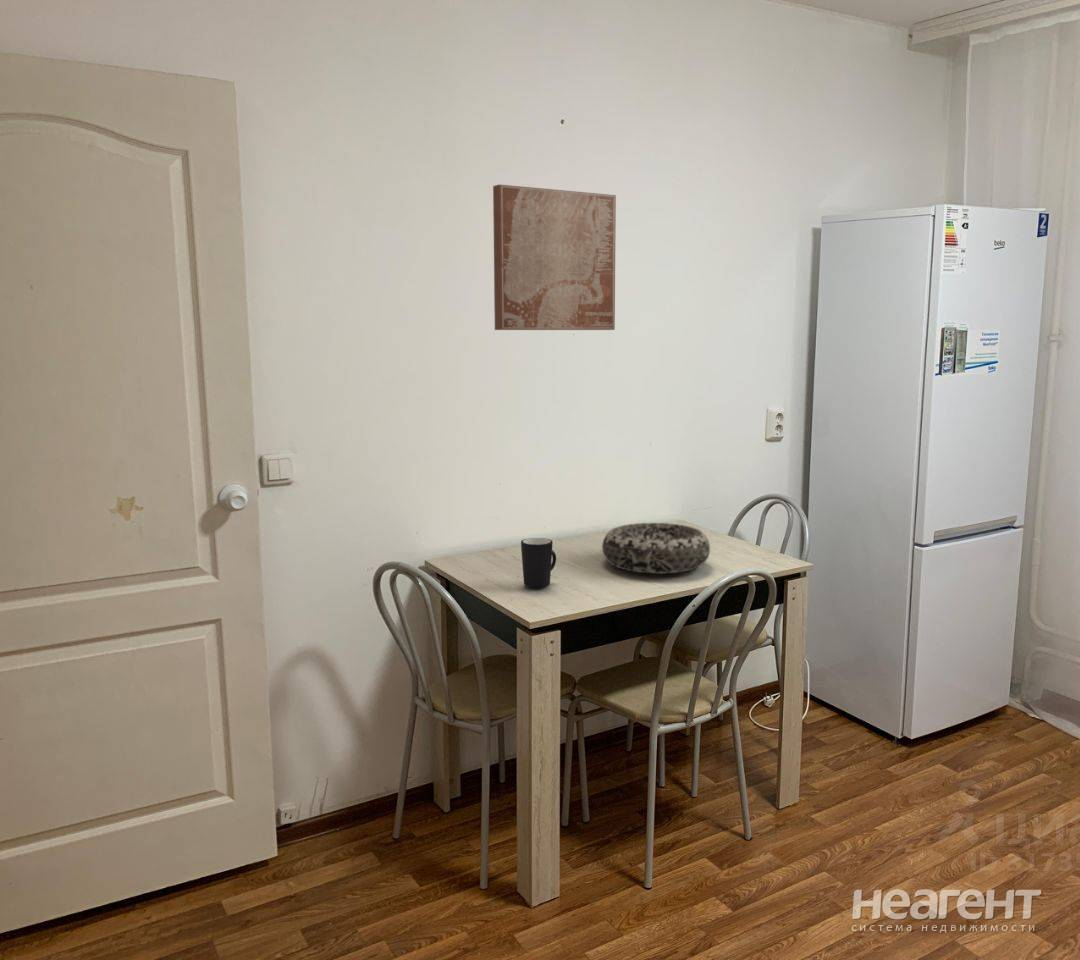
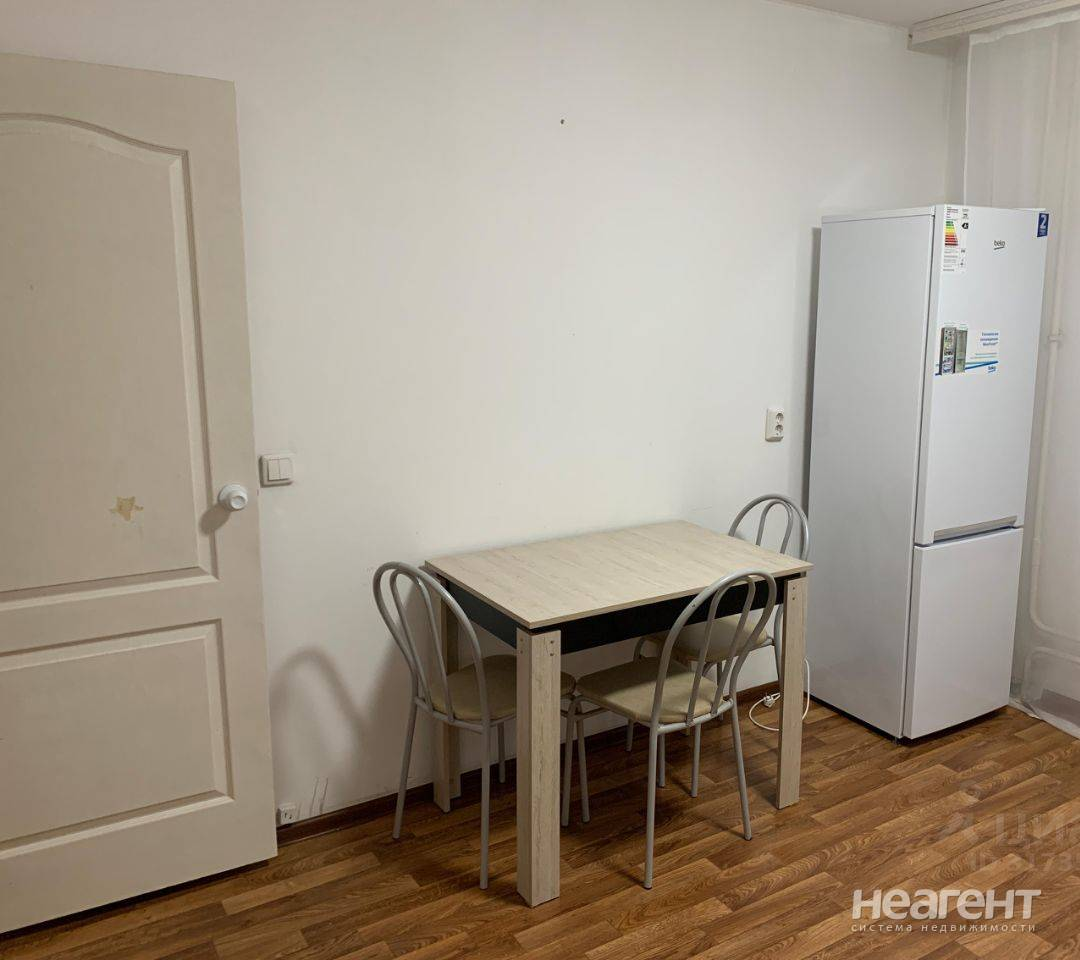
- decorative bowl [601,522,711,575]
- wall art [492,184,617,331]
- mug [520,537,557,589]
